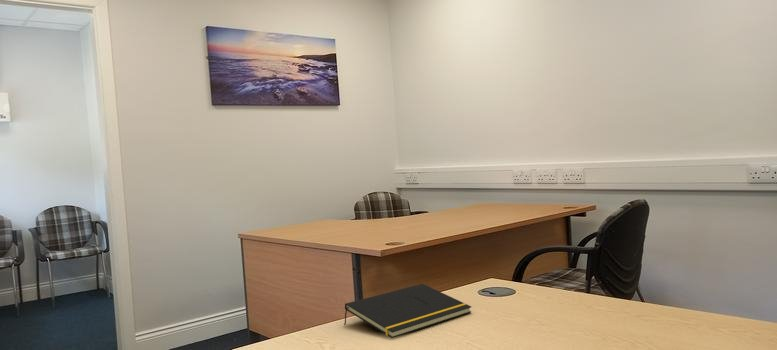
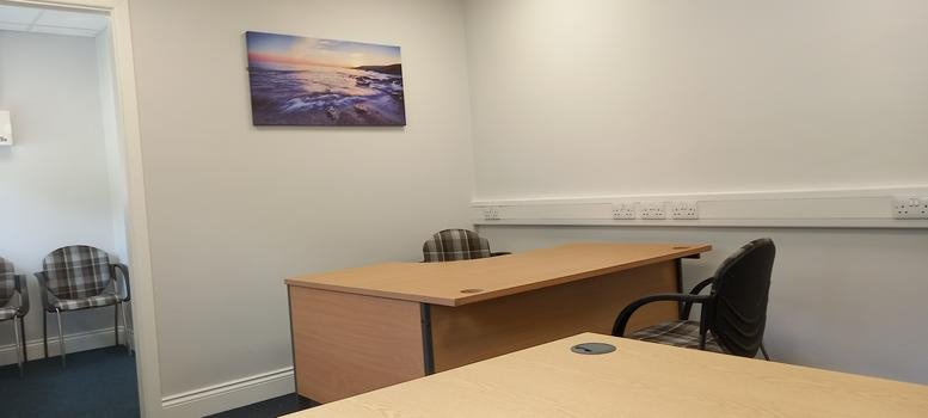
- notepad [343,283,472,339]
